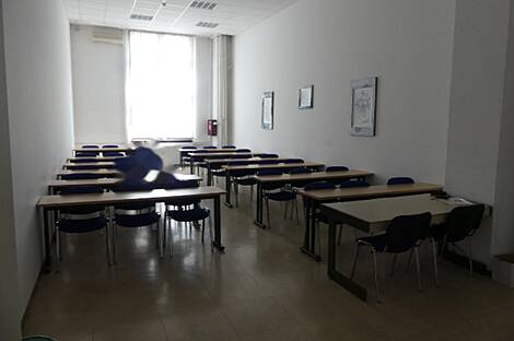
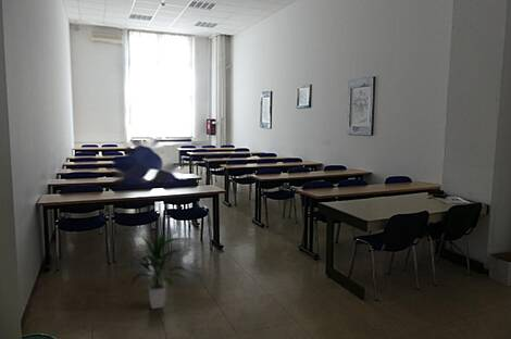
+ indoor plant [129,231,188,310]
